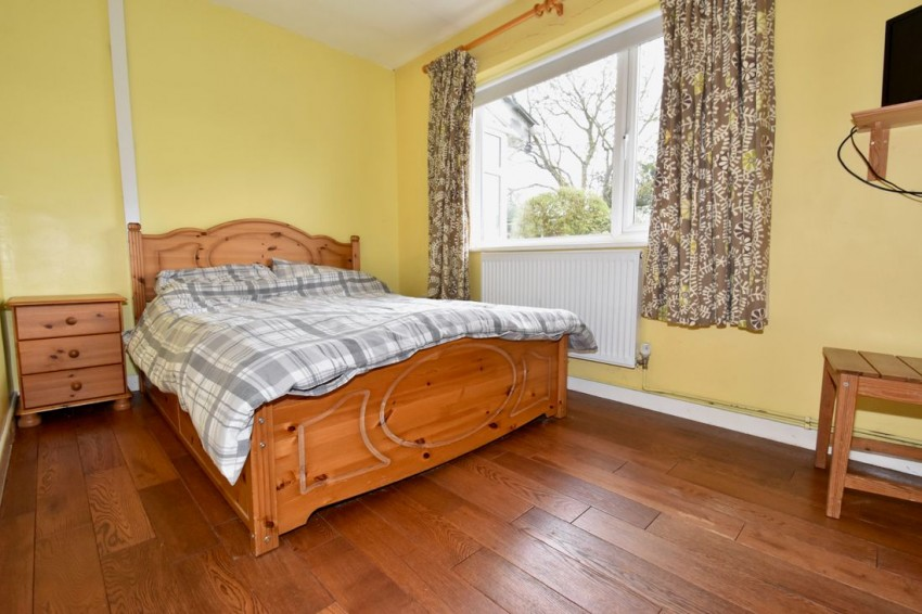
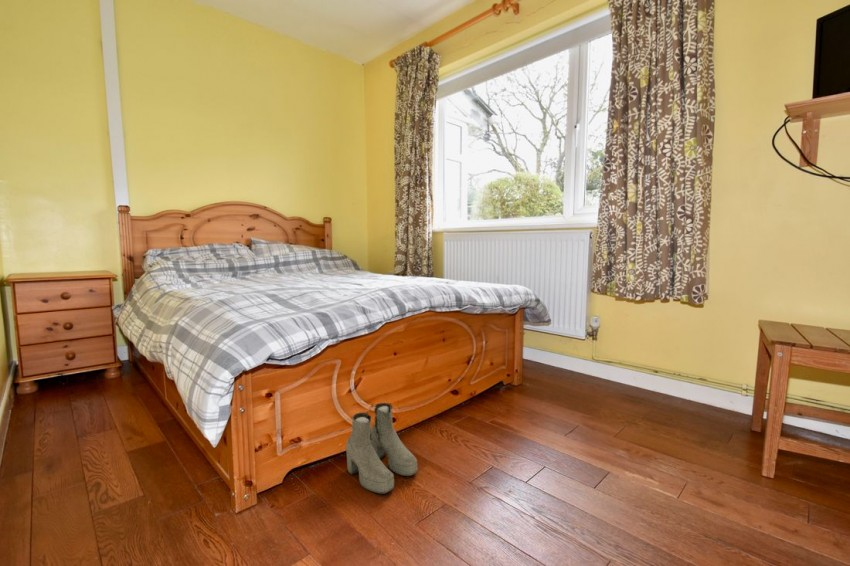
+ boots [345,402,419,495]
